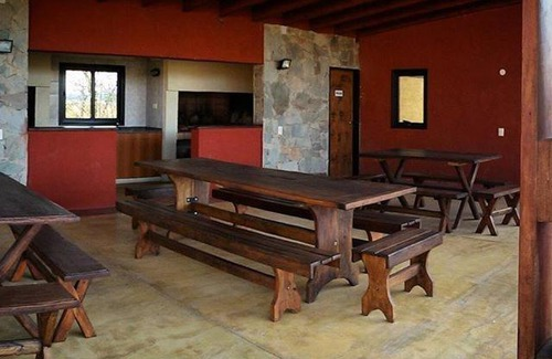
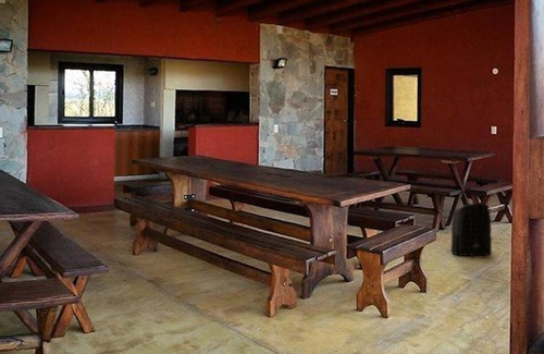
+ backpack [449,200,493,259]
